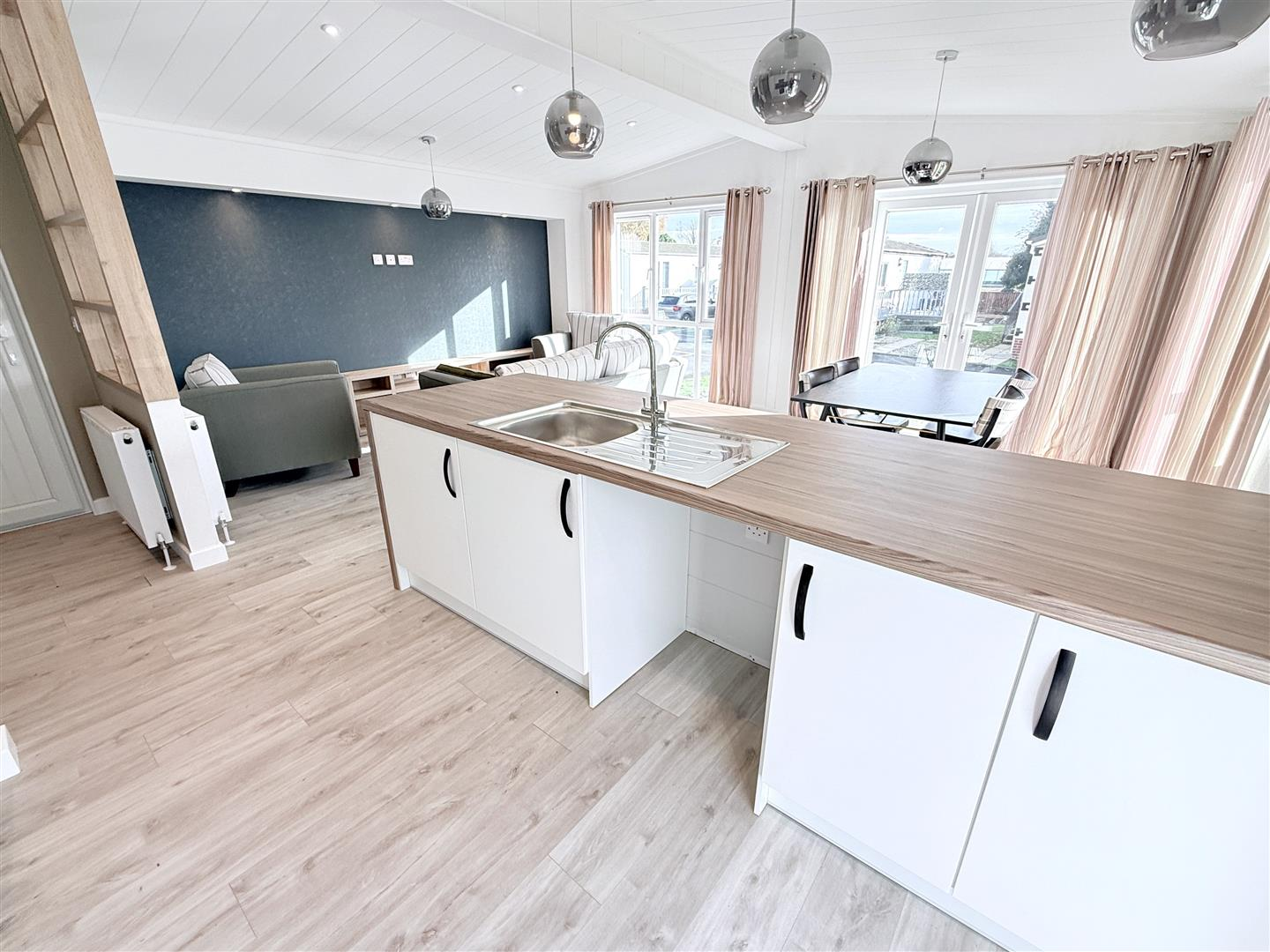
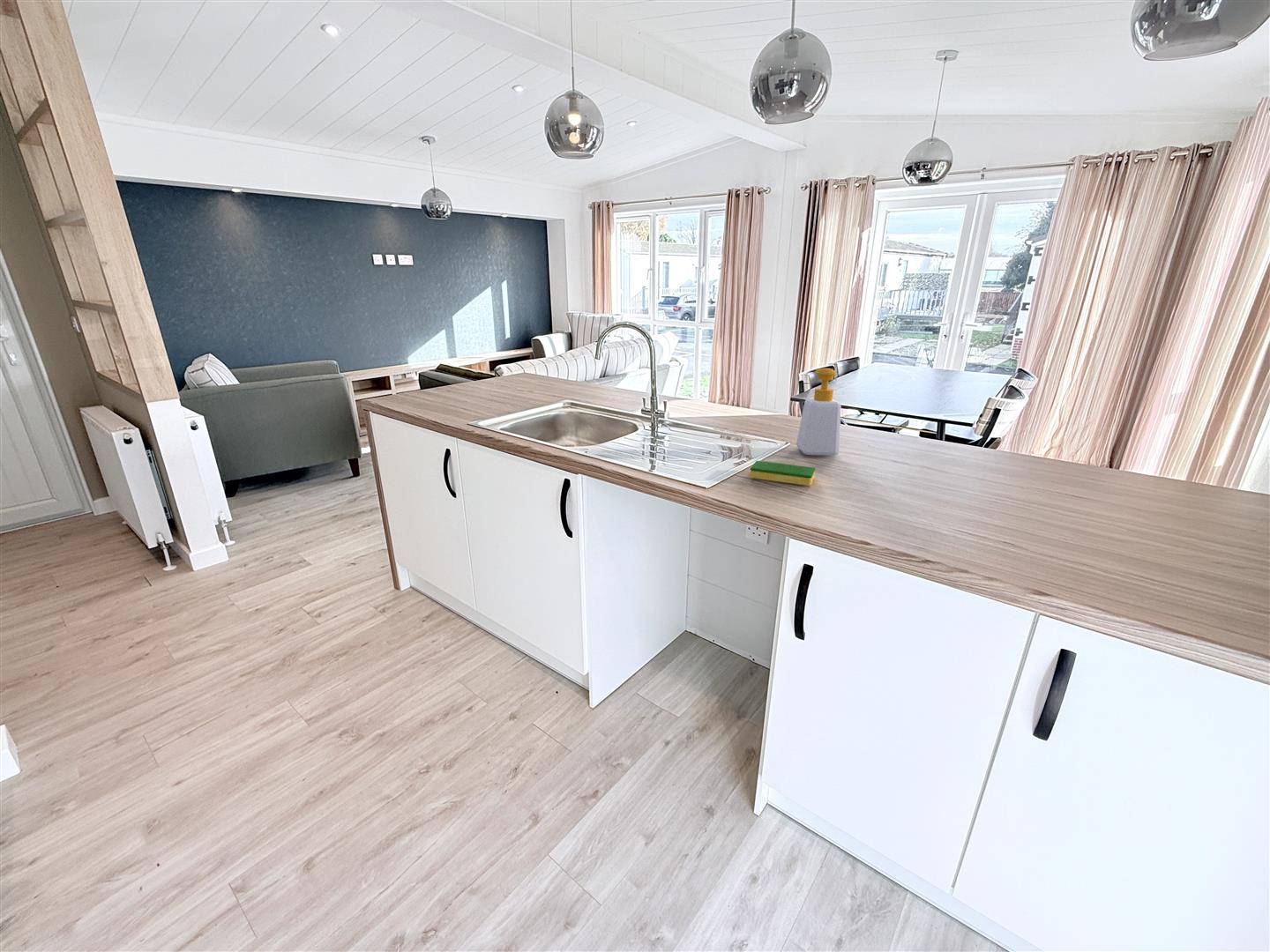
+ dish sponge [749,460,816,487]
+ soap bottle [796,368,842,457]
